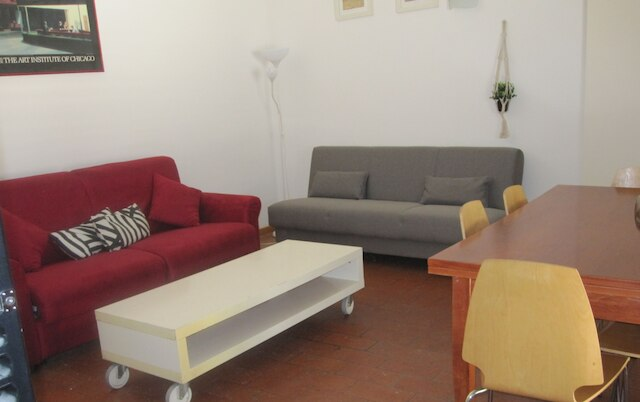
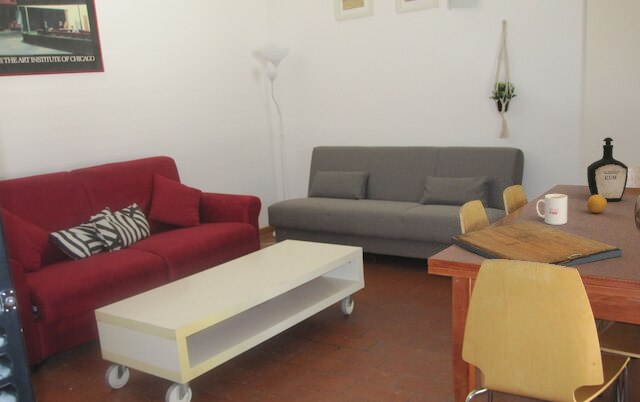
+ bottle [586,136,629,203]
+ religious icon [450,221,623,268]
+ mug [535,193,569,226]
+ fruit [586,195,608,214]
